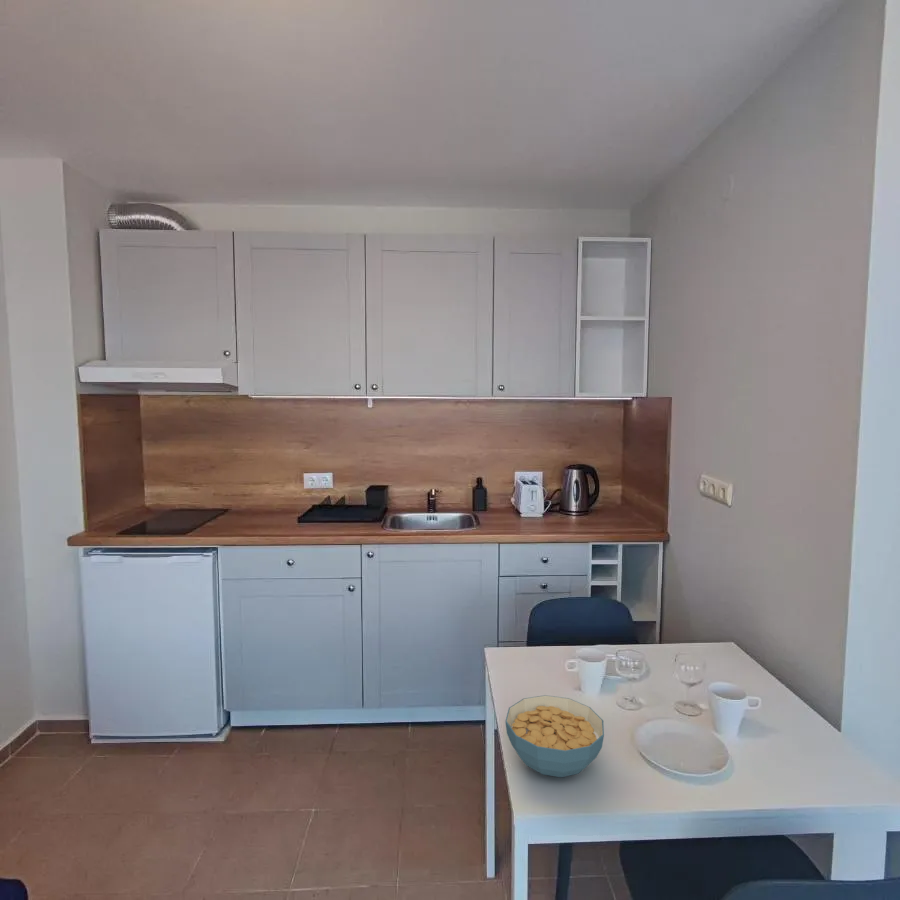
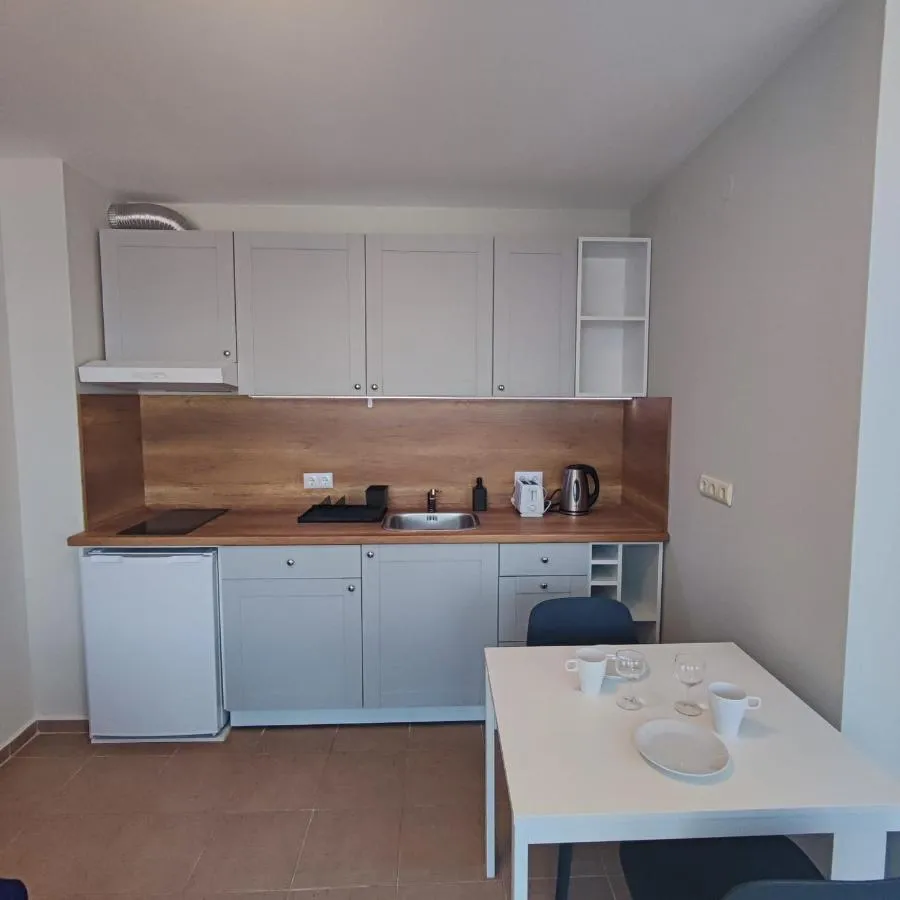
- cereal bowl [504,694,605,778]
